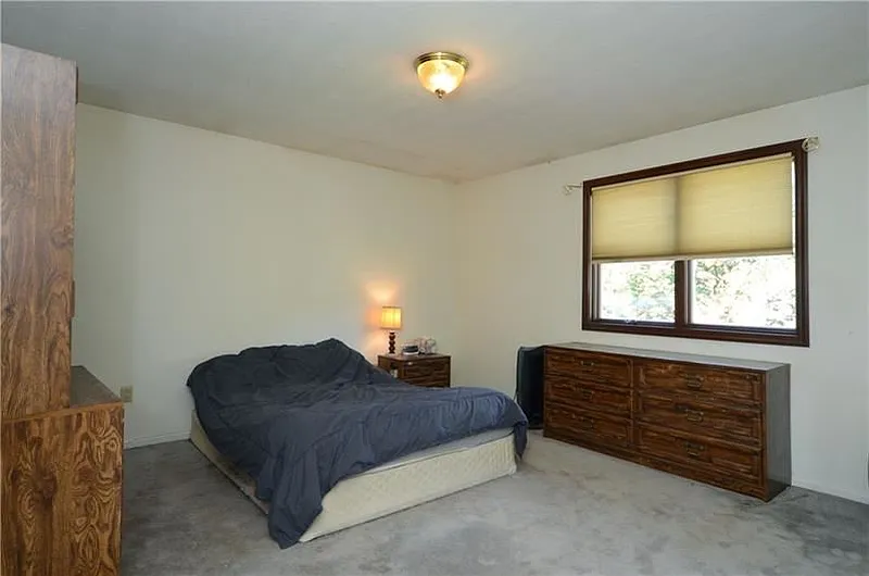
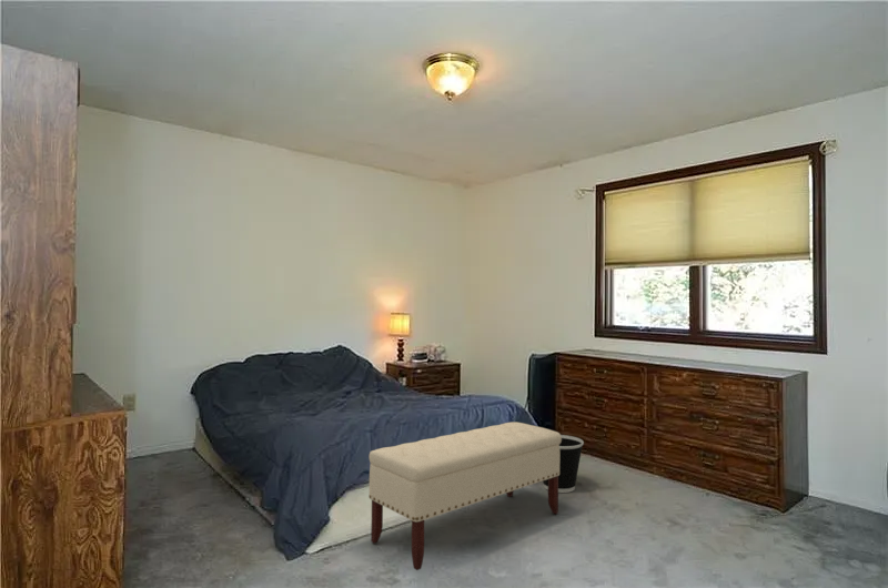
+ bench [367,420,562,571]
+ wastebasket [542,434,585,494]
